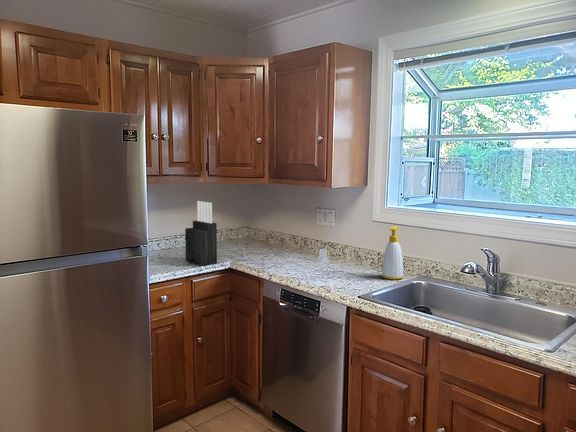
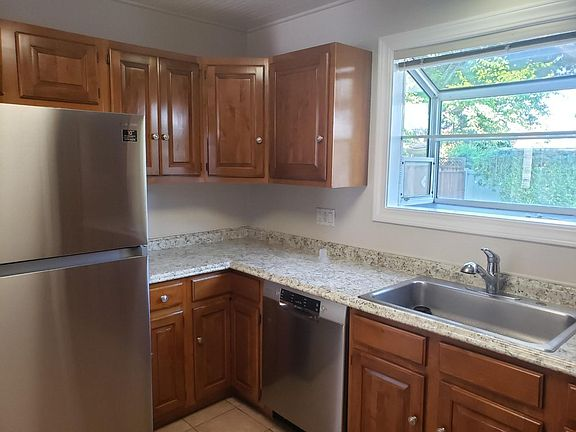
- soap bottle [381,226,404,280]
- knife block [184,200,218,267]
